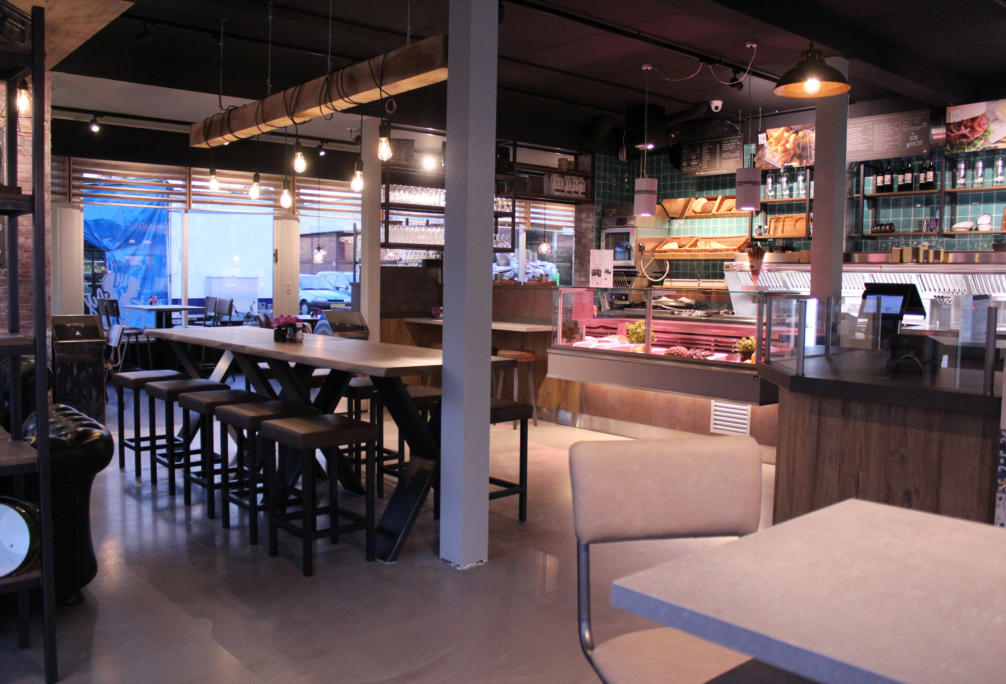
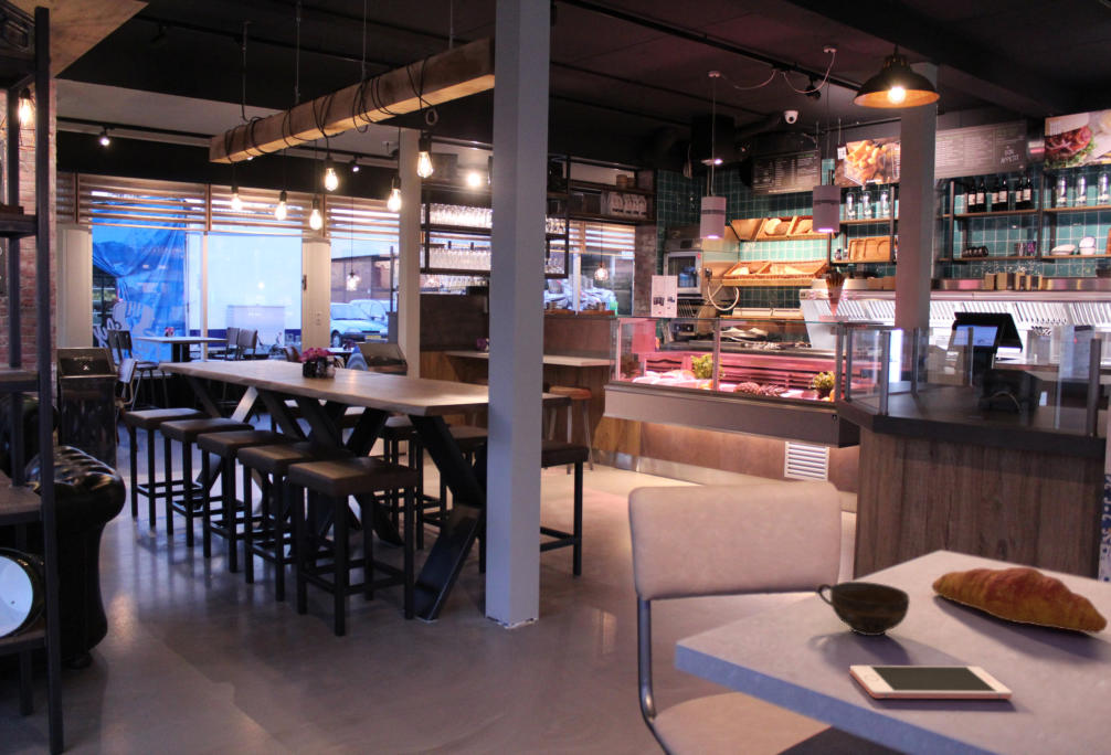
+ cup [816,581,911,637]
+ cell phone [849,664,1013,700]
+ croissant [930,566,1109,635]
